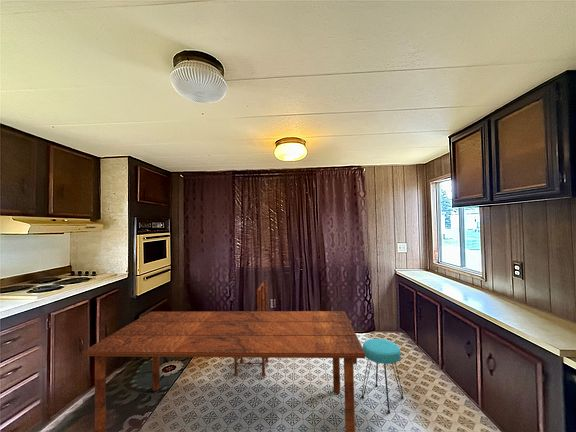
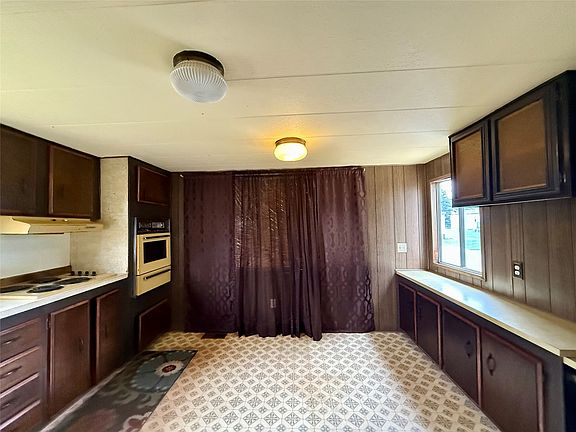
- stool [361,338,405,414]
- dining table [82,279,366,432]
